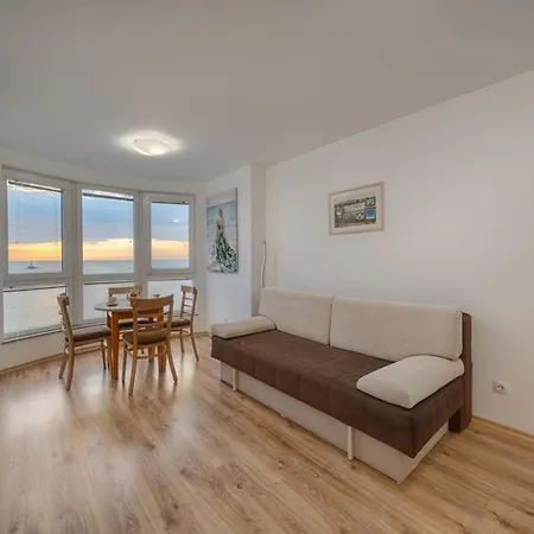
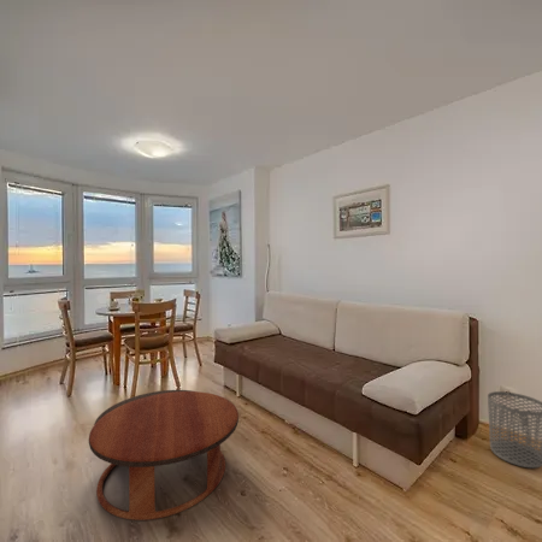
+ coffee table [88,389,240,522]
+ waste bin [487,390,542,469]
